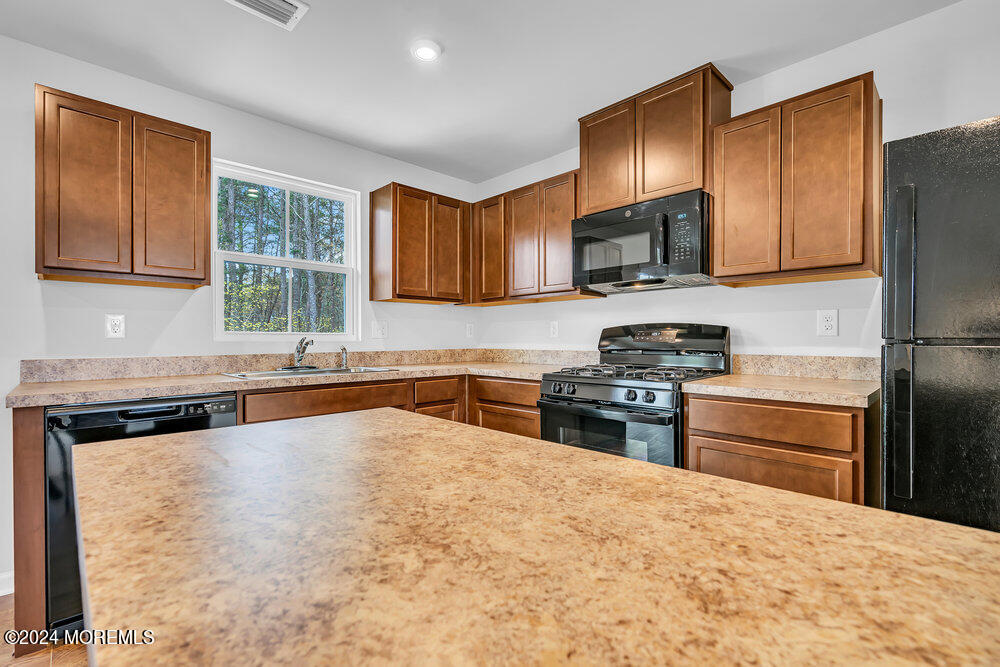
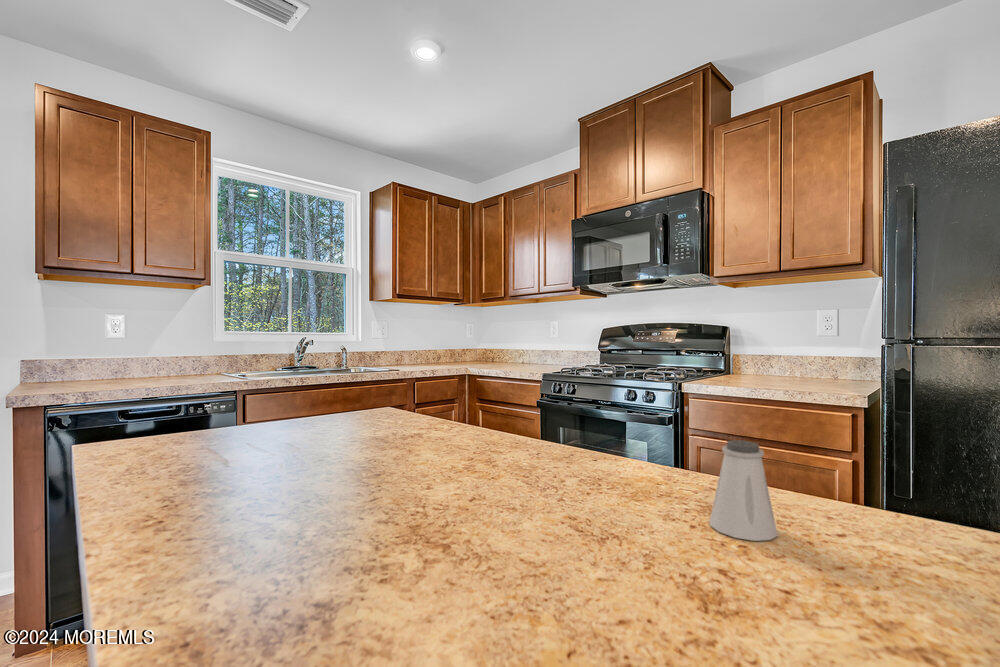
+ saltshaker [709,439,779,542]
